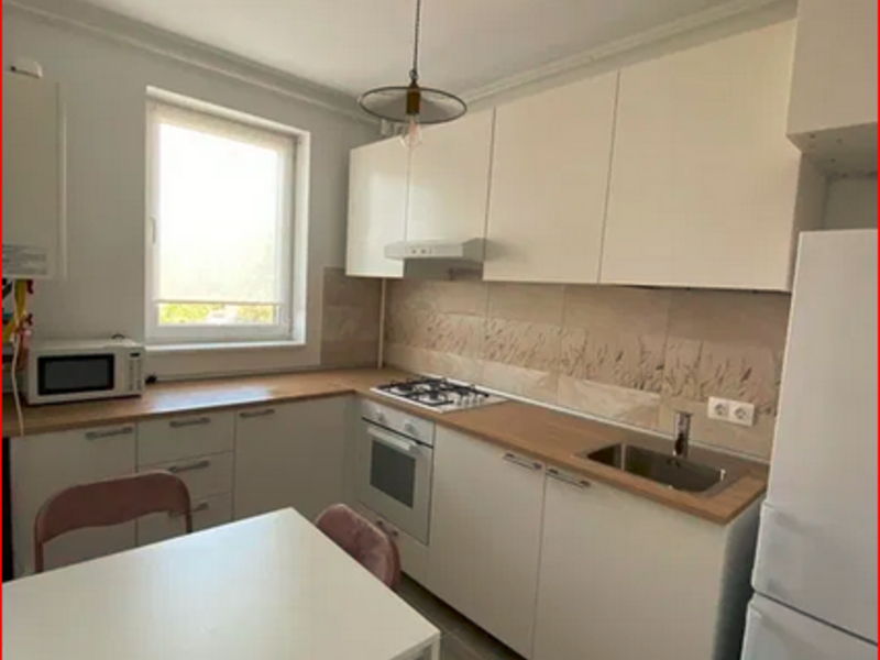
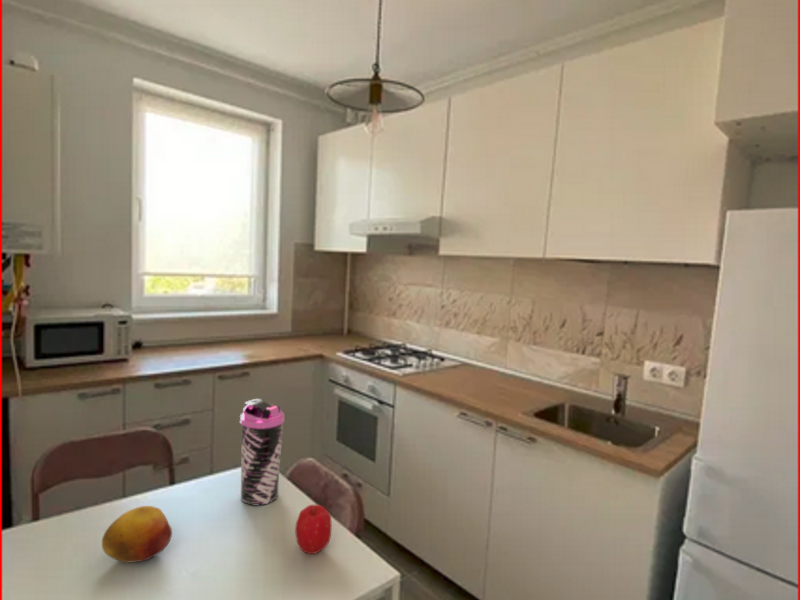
+ fruit [294,504,333,555]
+ water bottle [239,398,285,506]
+ fruit [101,505,173,563]
